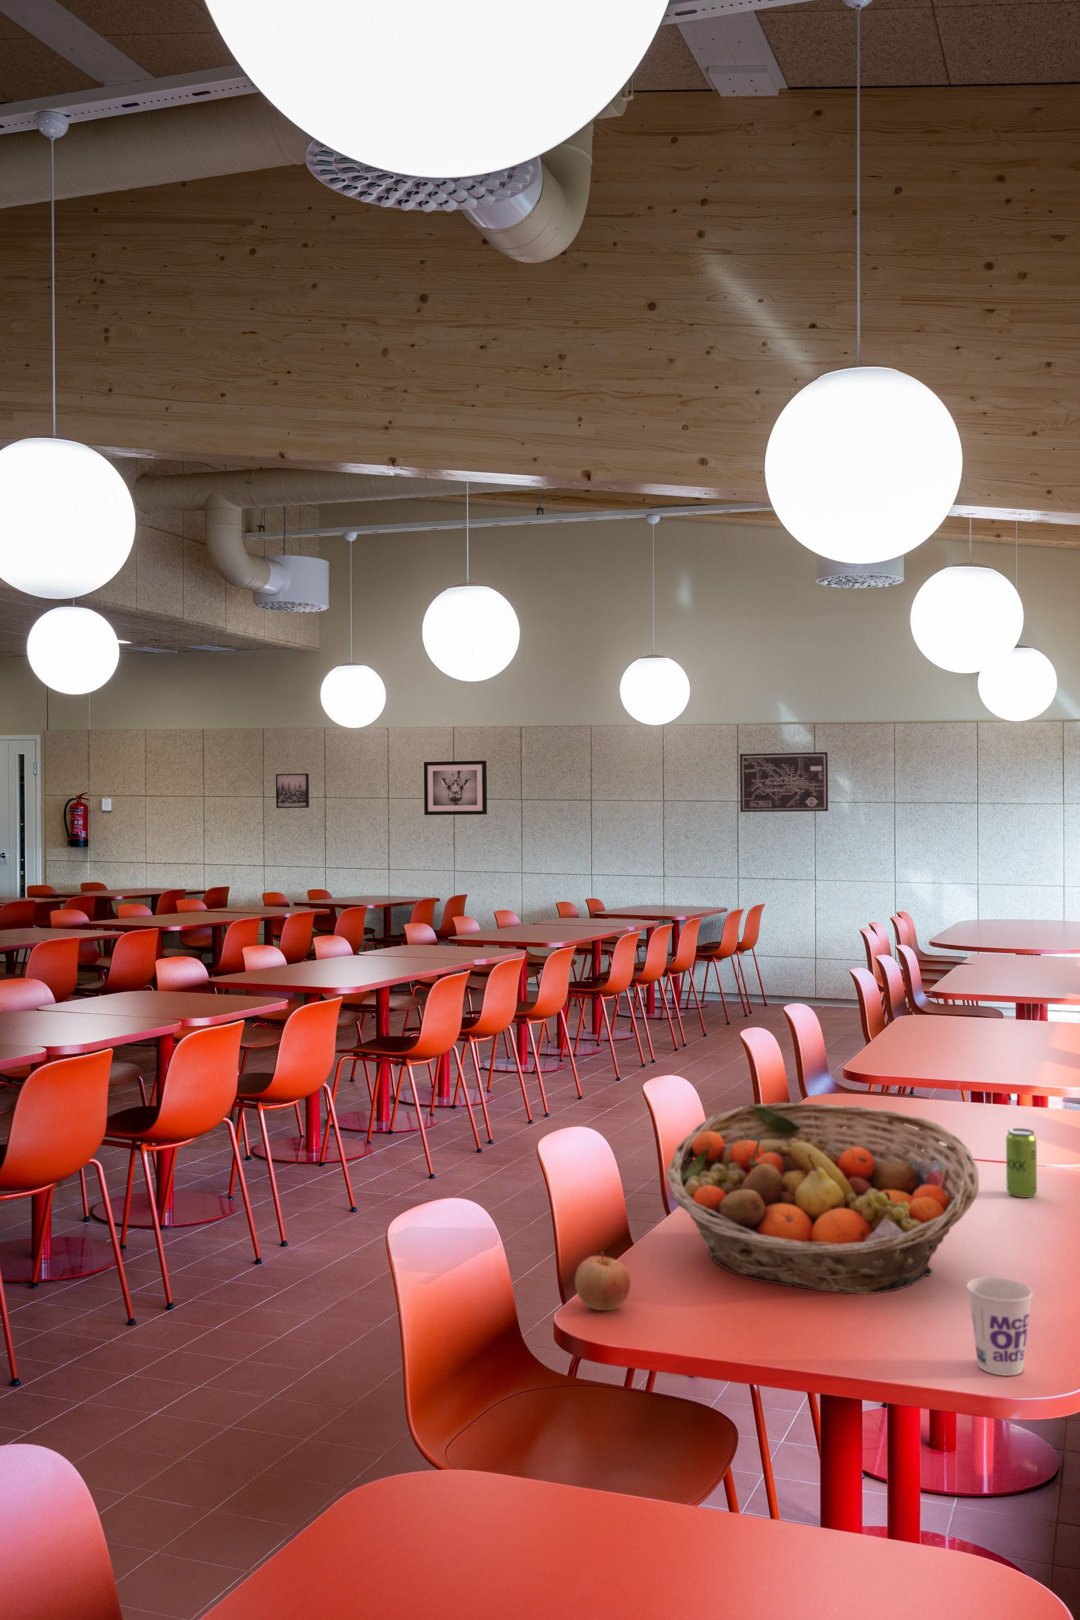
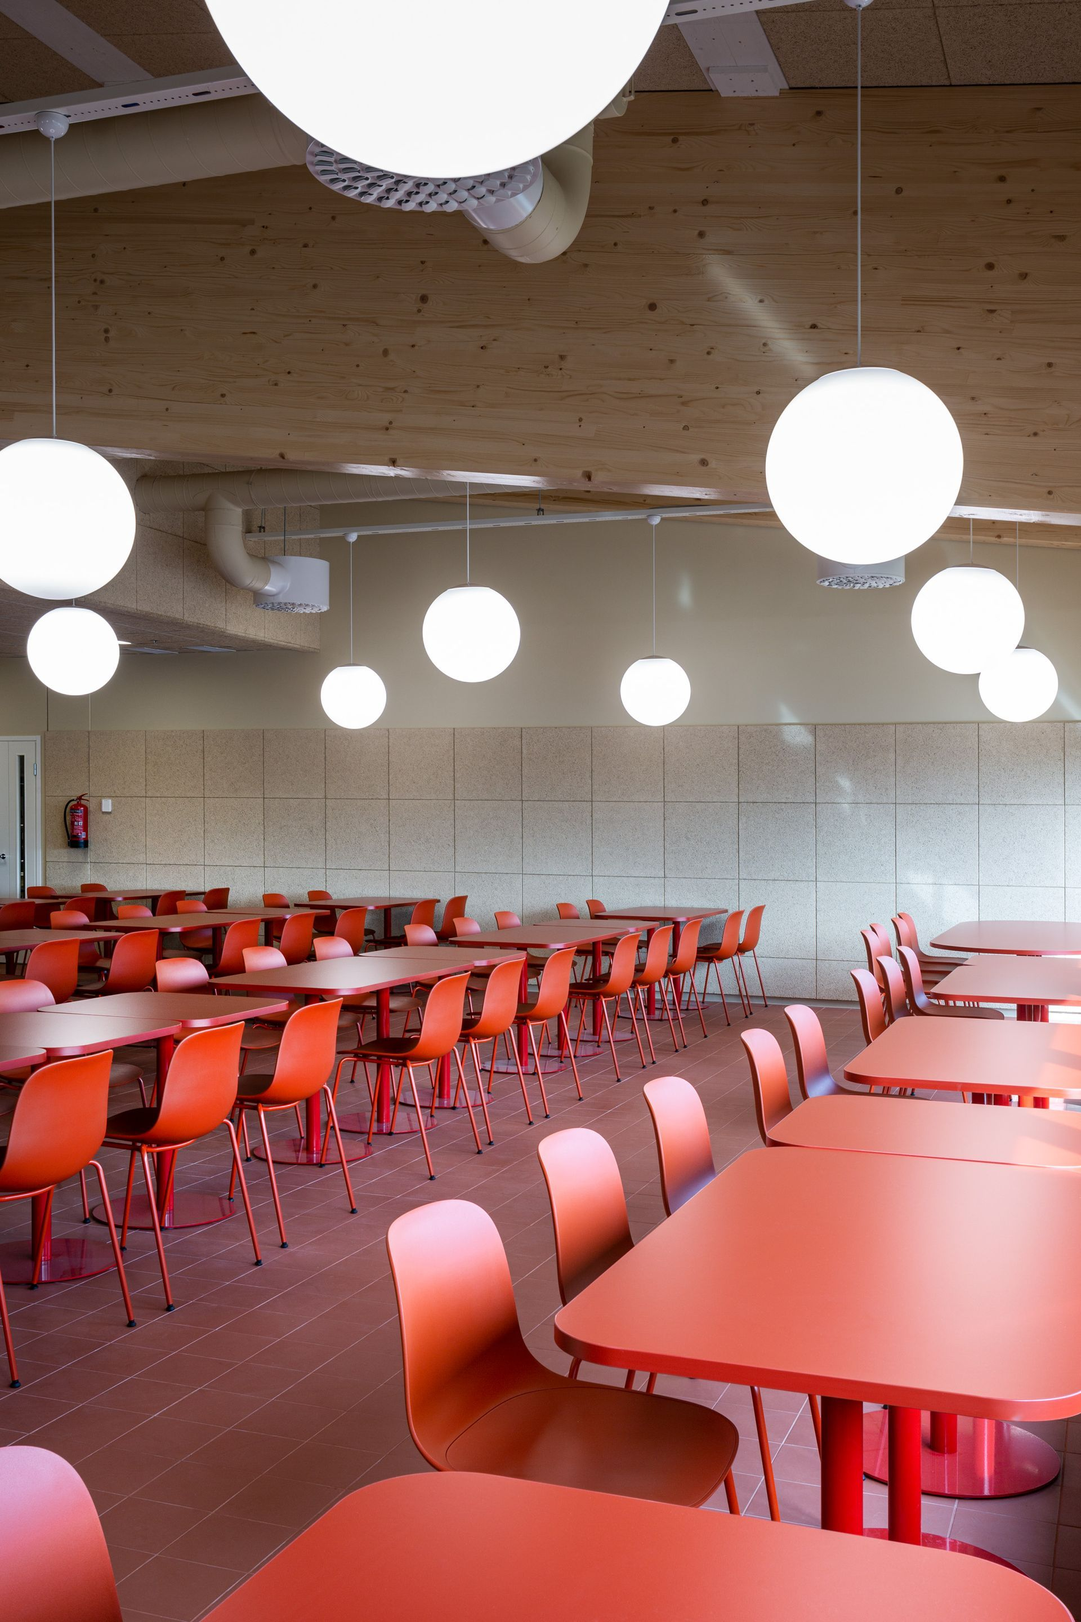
- cup [967,1276,1033,1377]
- apple [574,1251,632,1310]
- beverage can [1005,1128,1038,1198]
- wall art [423,759,488,816]
- fruit basket [665,1103,979,1295]
- wall art [739,751,828,812]
- wall art [276,773,310,809]
